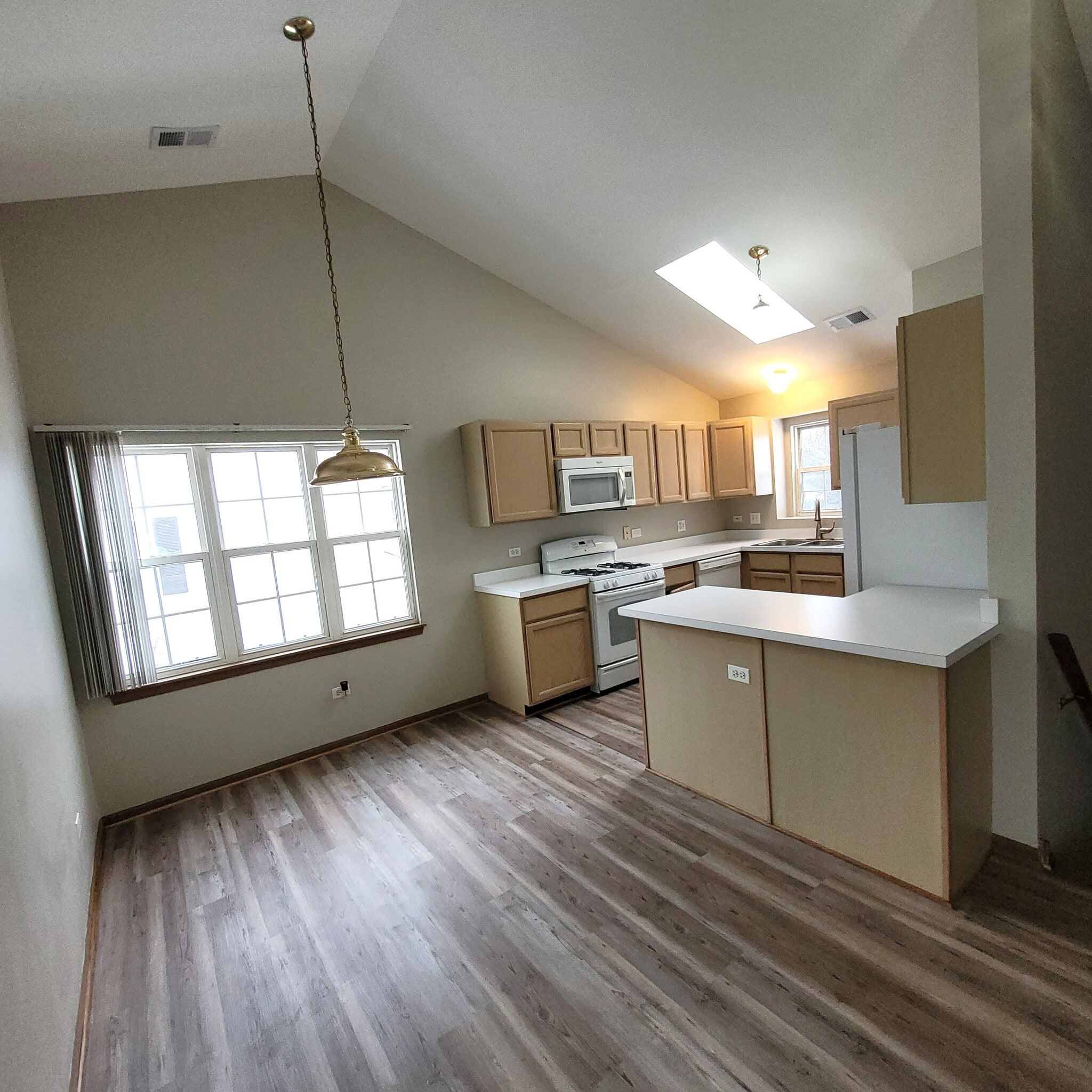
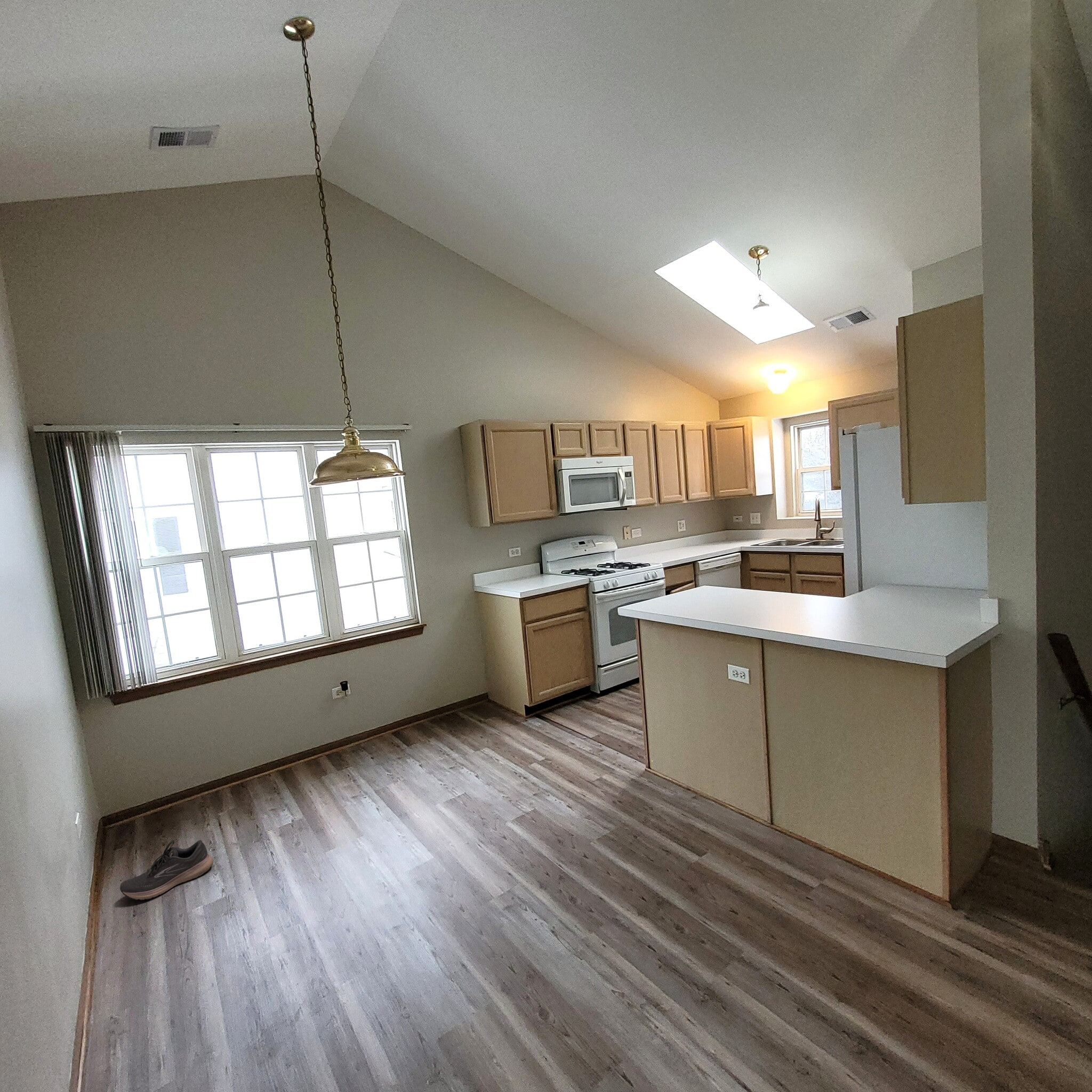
+ shoe [119,839,214,901]
